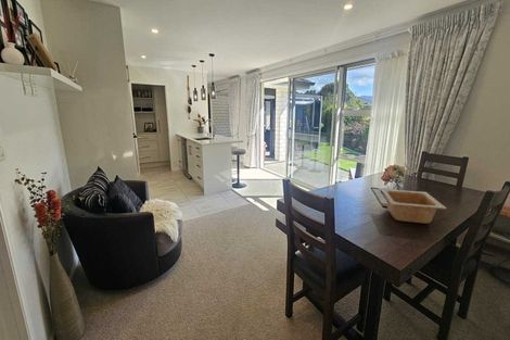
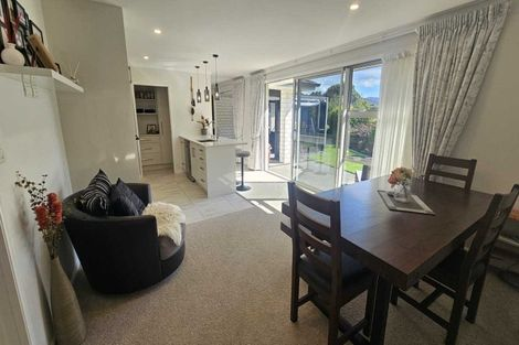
- serving bowl [380,188,448,225]
